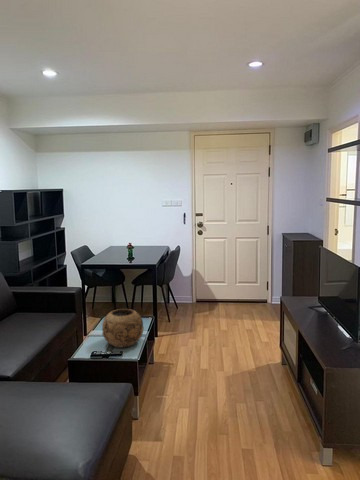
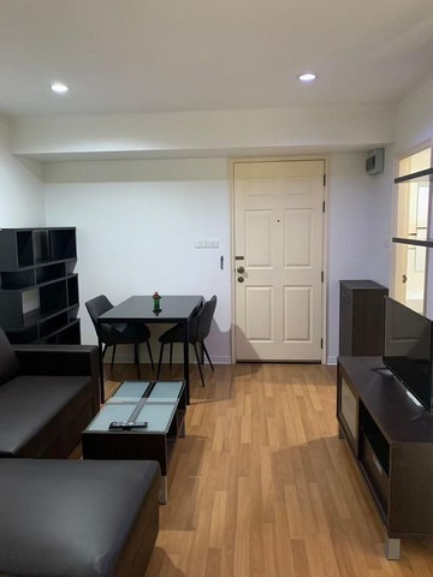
- decorative bowl [101,308,145,349]
